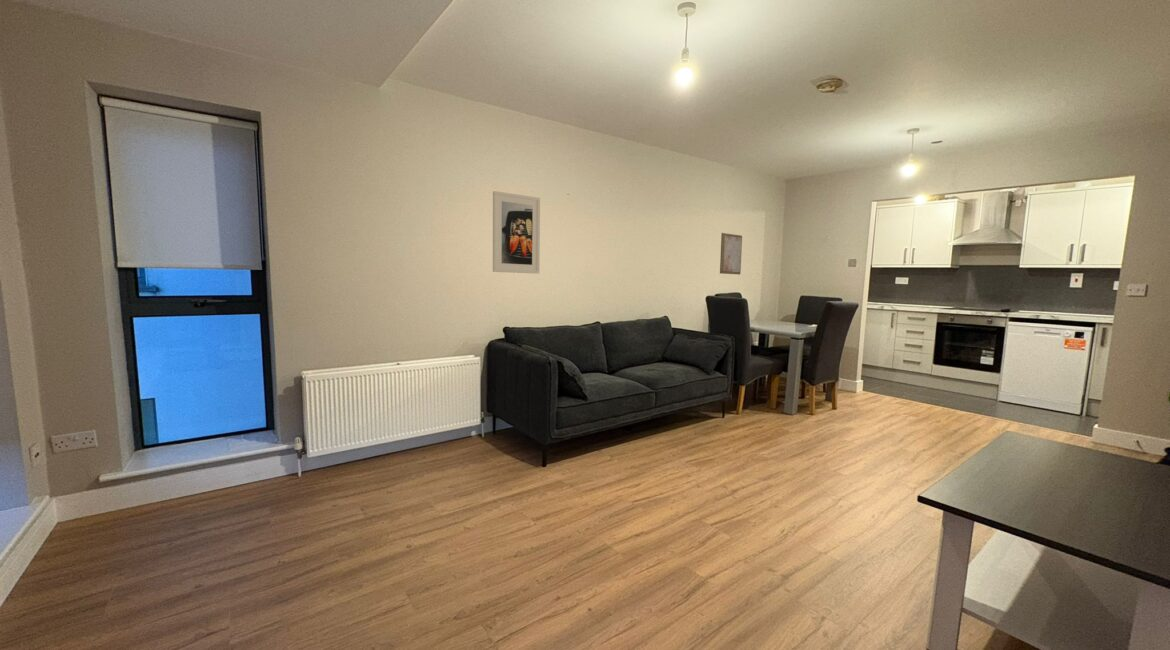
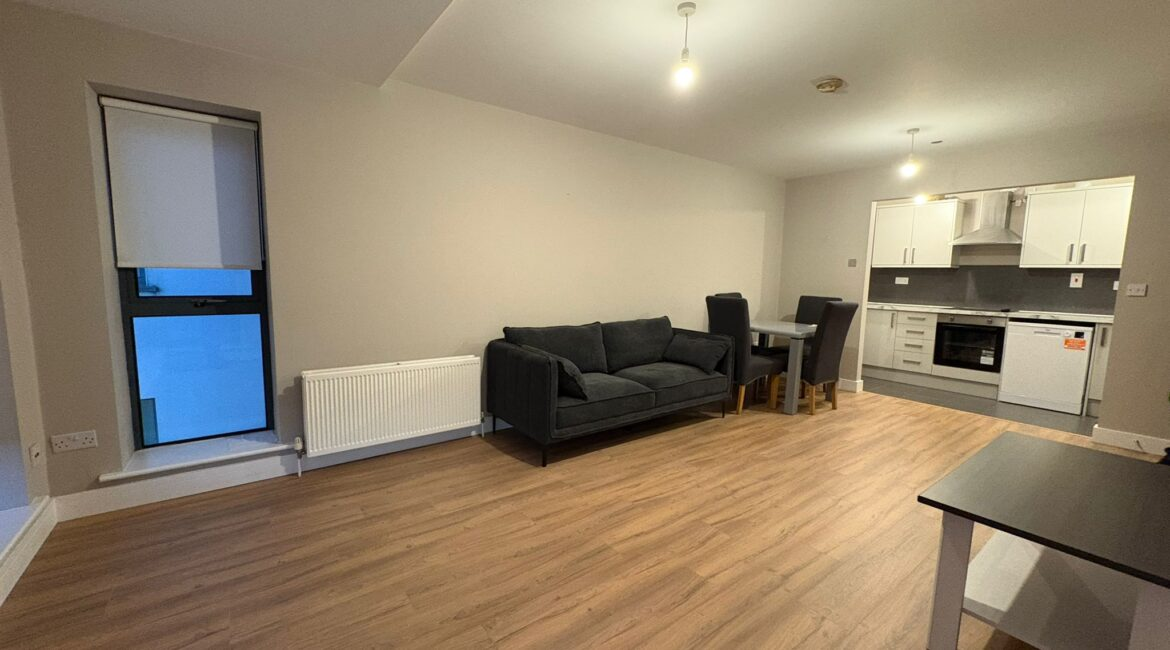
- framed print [492,190,541,274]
- wall art [719,232,743,275]
